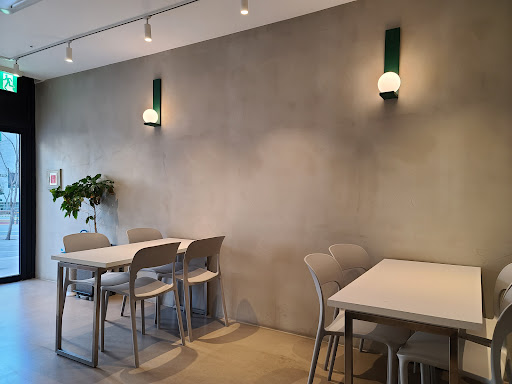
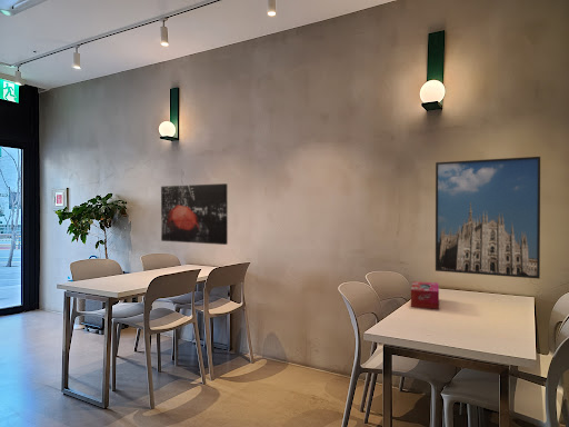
+ wall art [160,182,229,246]
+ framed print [435,156,541,280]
+ tissue box [410,280,440,310]
